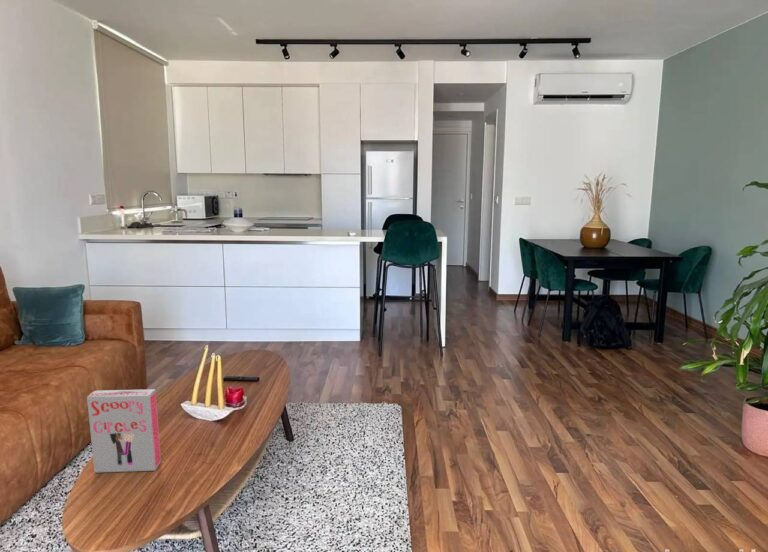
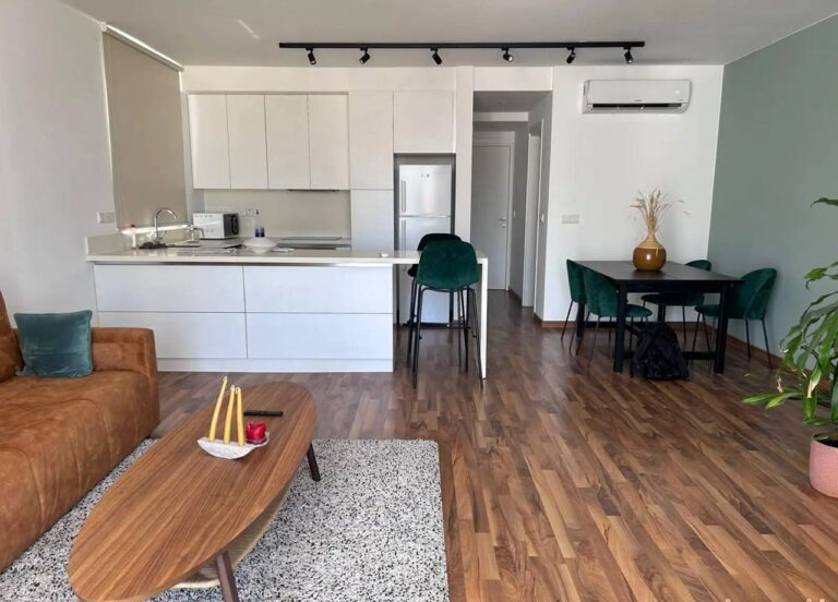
- board game [86,388,162,474]
